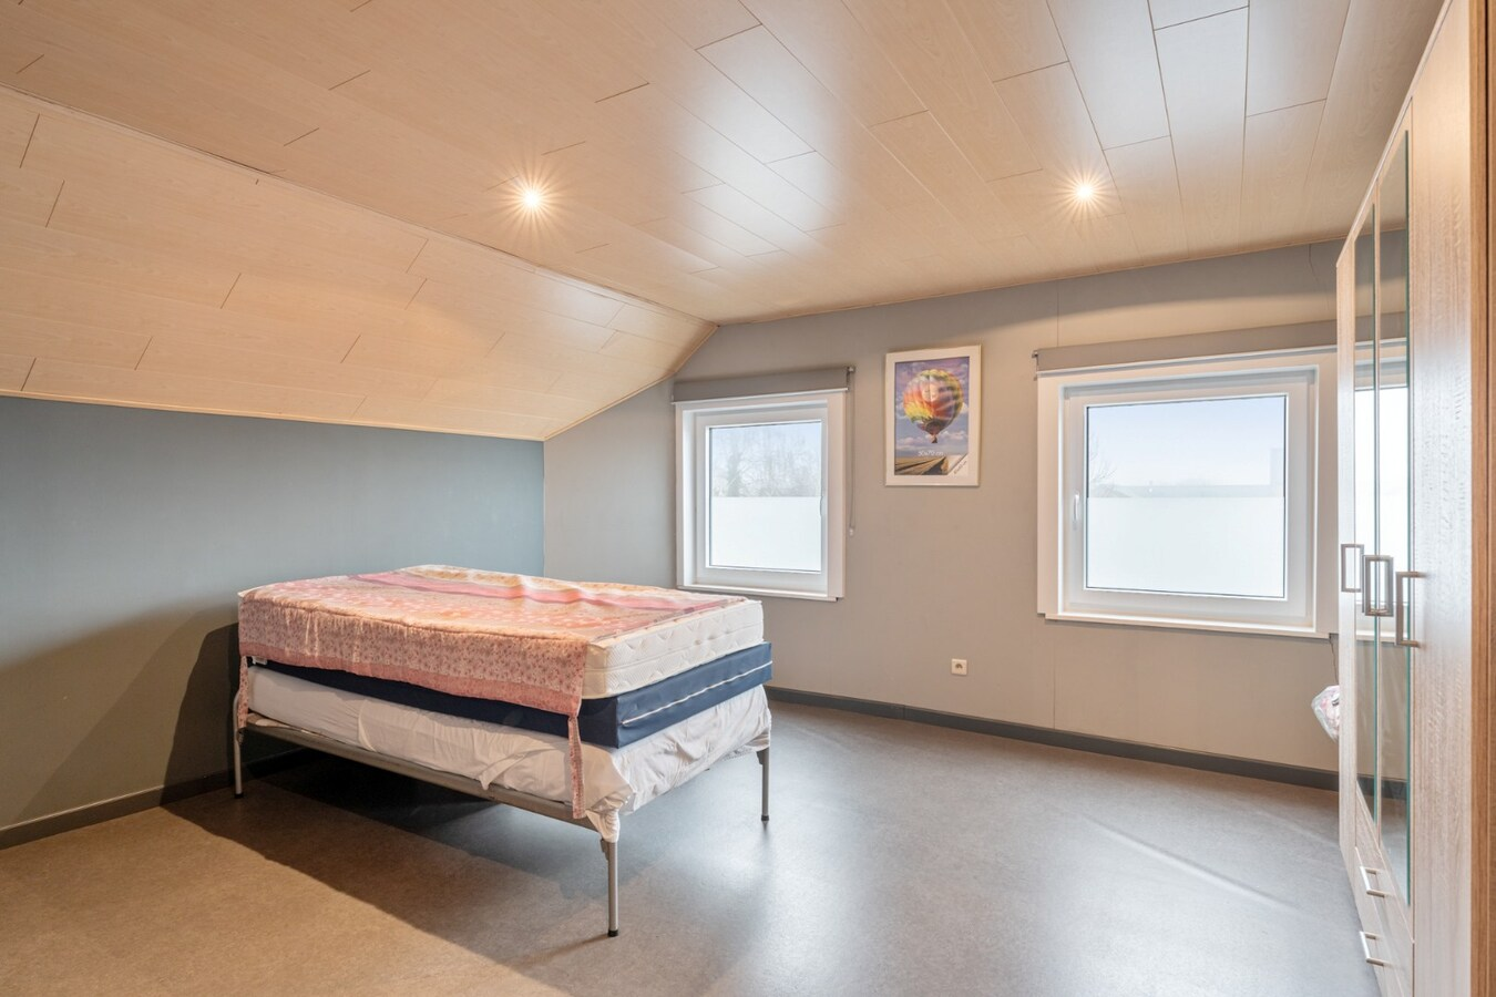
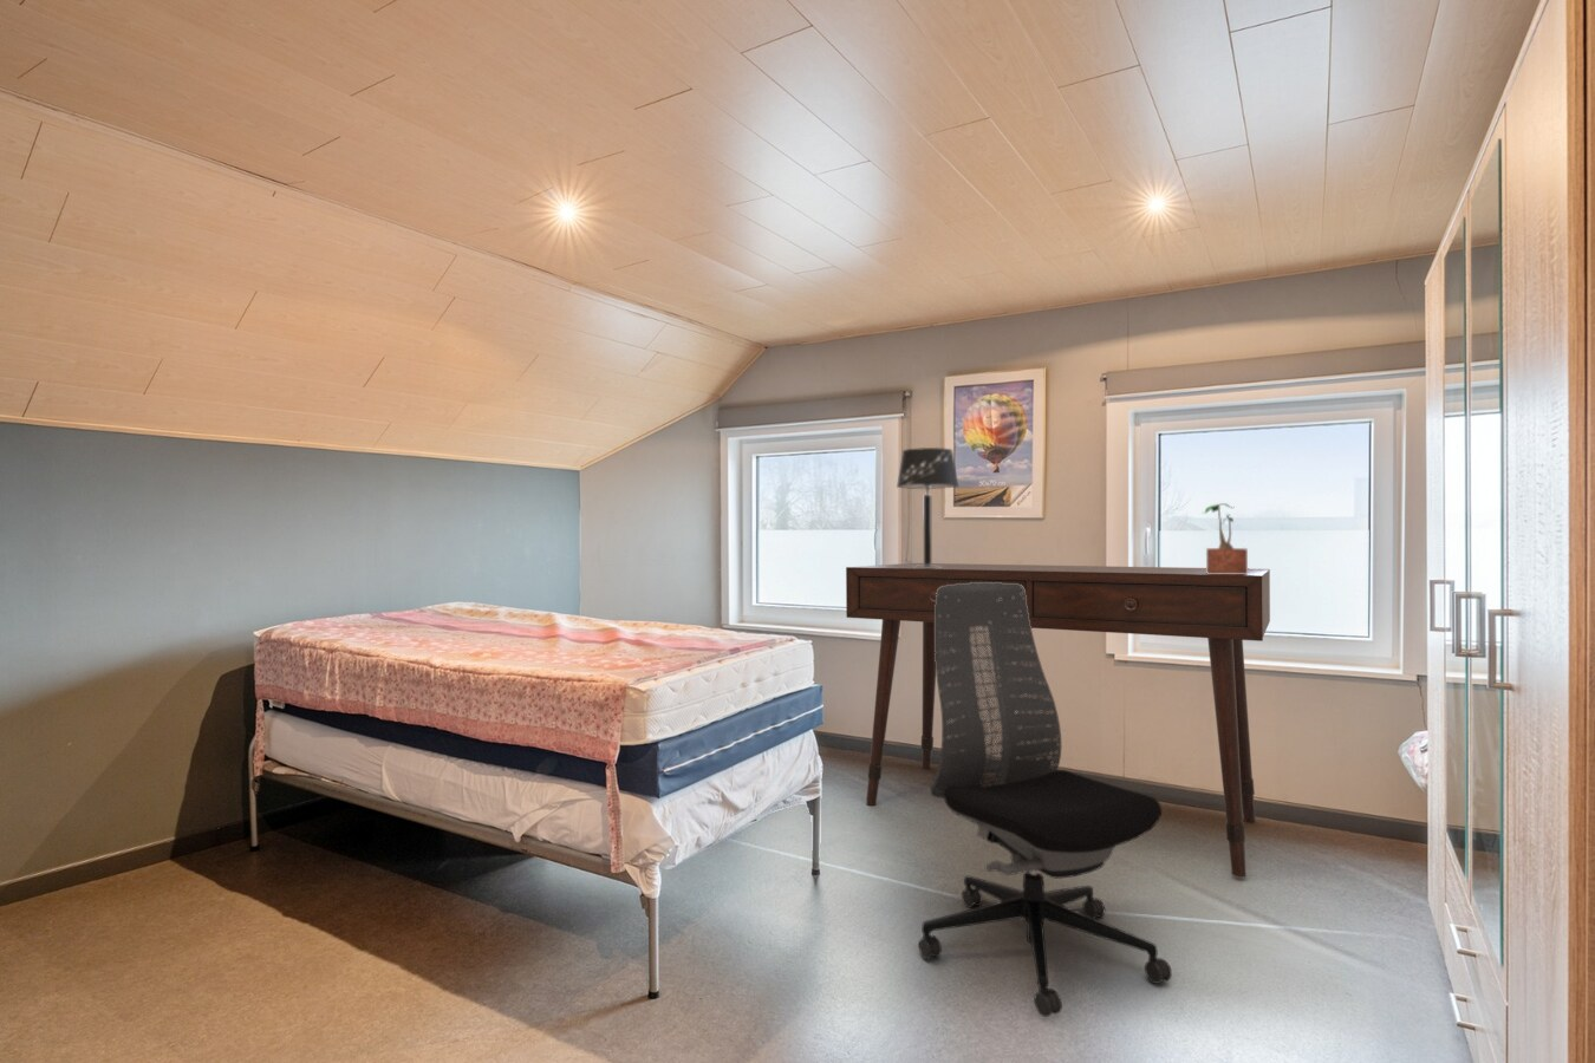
+ office chair [919,583,1174,1018]
+ table lamp [896,446,960,568]
+ desk [845,562,1271,878]
+ potted plant [1201,502,1248,574]
